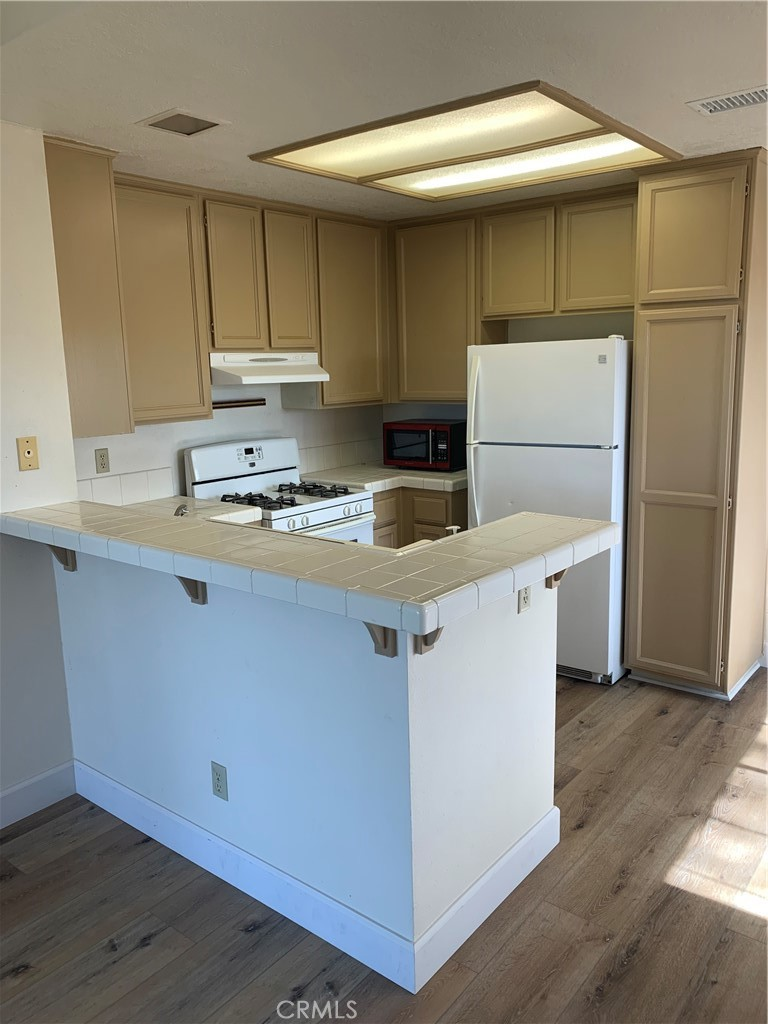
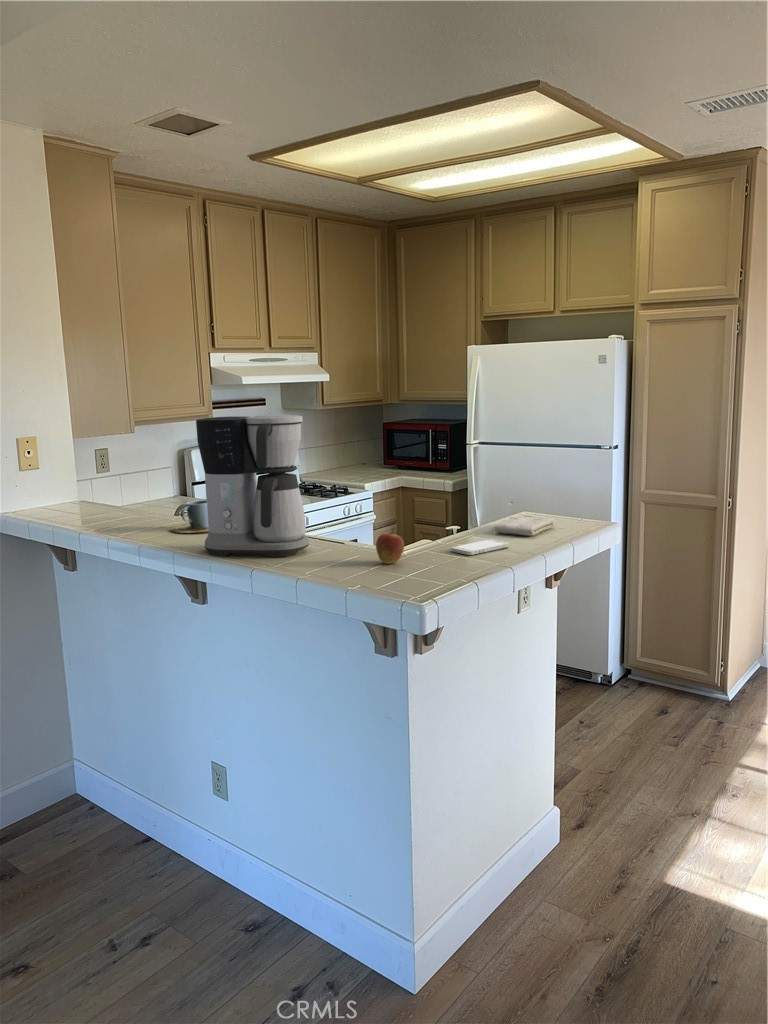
+ cup [168,499,209,534]
+ fruit [375,527,405,565]
+ coffee maker [195,413,310,558]
+ washcloth [493,515,556,537]
+ smartphone [450,538,510,556]
